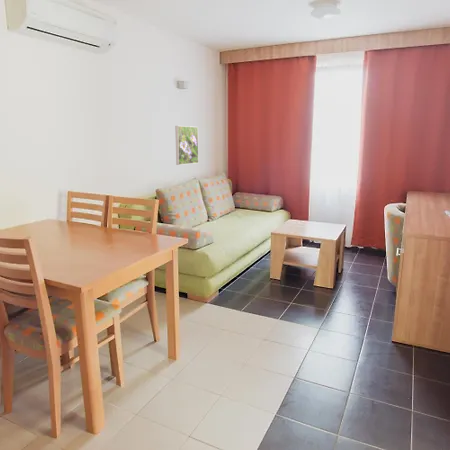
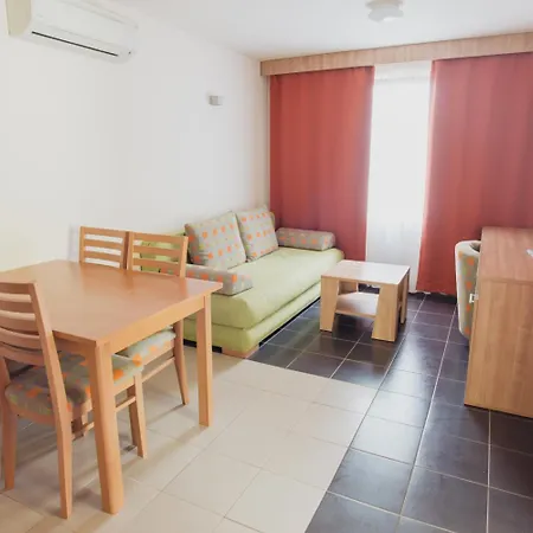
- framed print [174,125,199,166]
